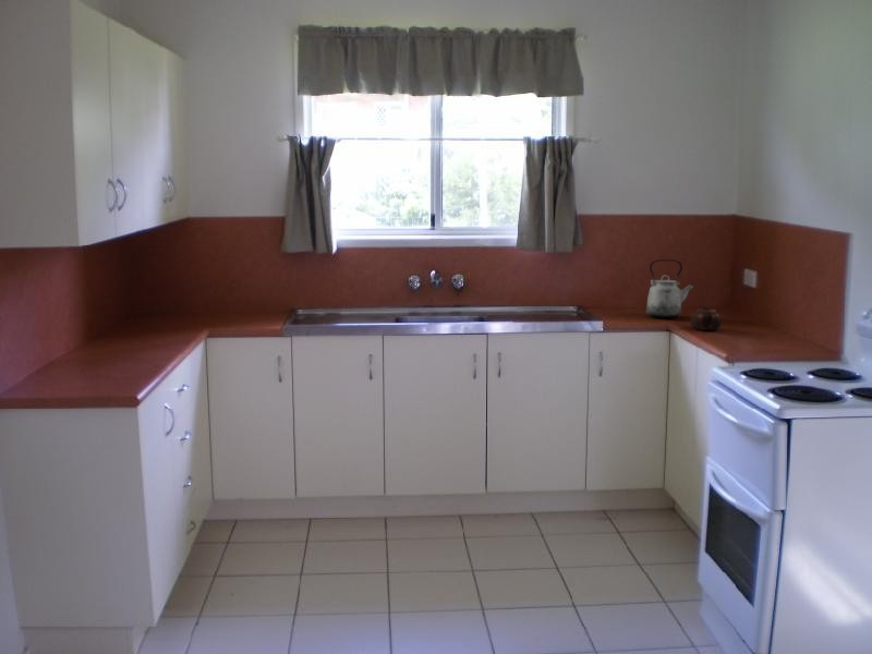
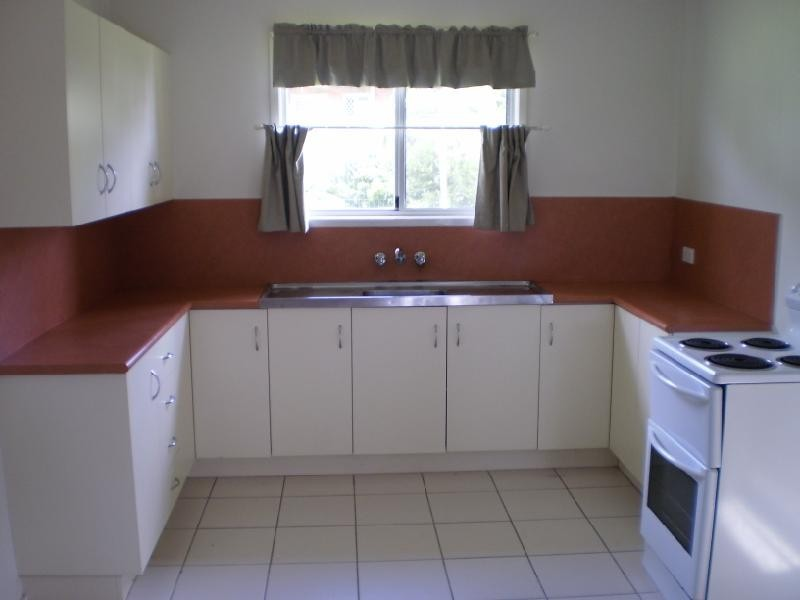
- kettle [645,258,694,319]
- teapot [690,303,723,331]
